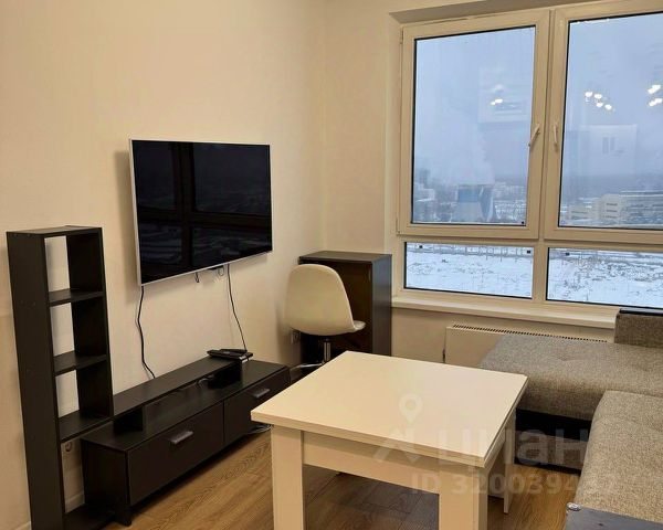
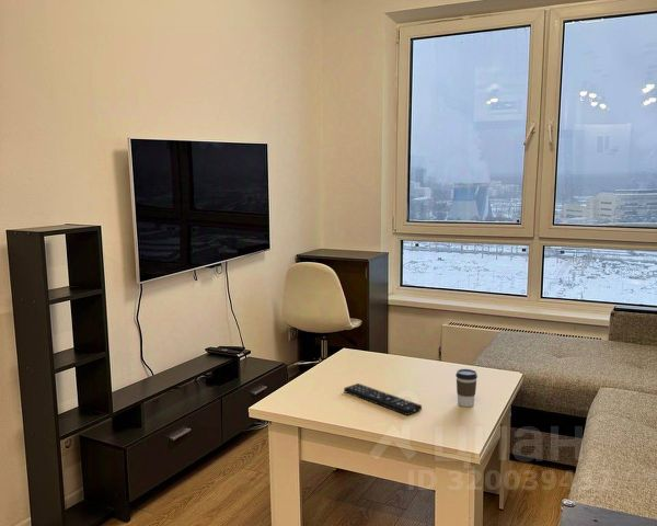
+ remote control [343,382,423,416]
+ coffee cup [454,368,479,408]
